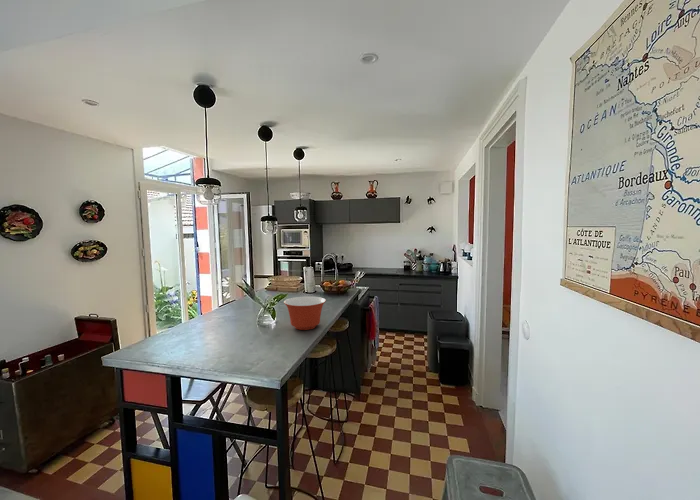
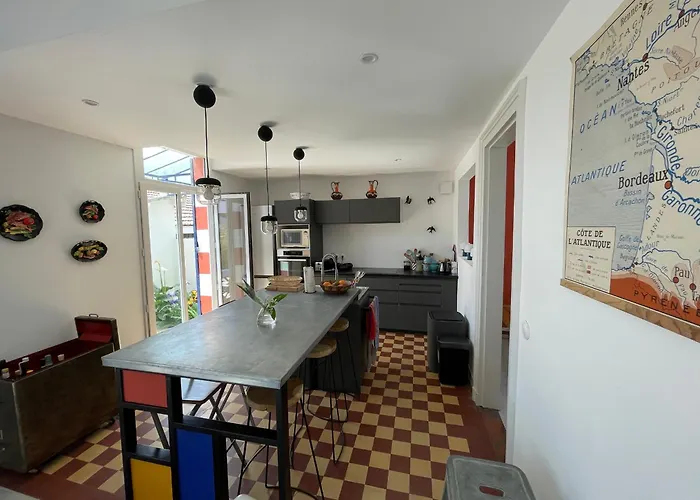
- mixing bowl [283,295,327,331]
